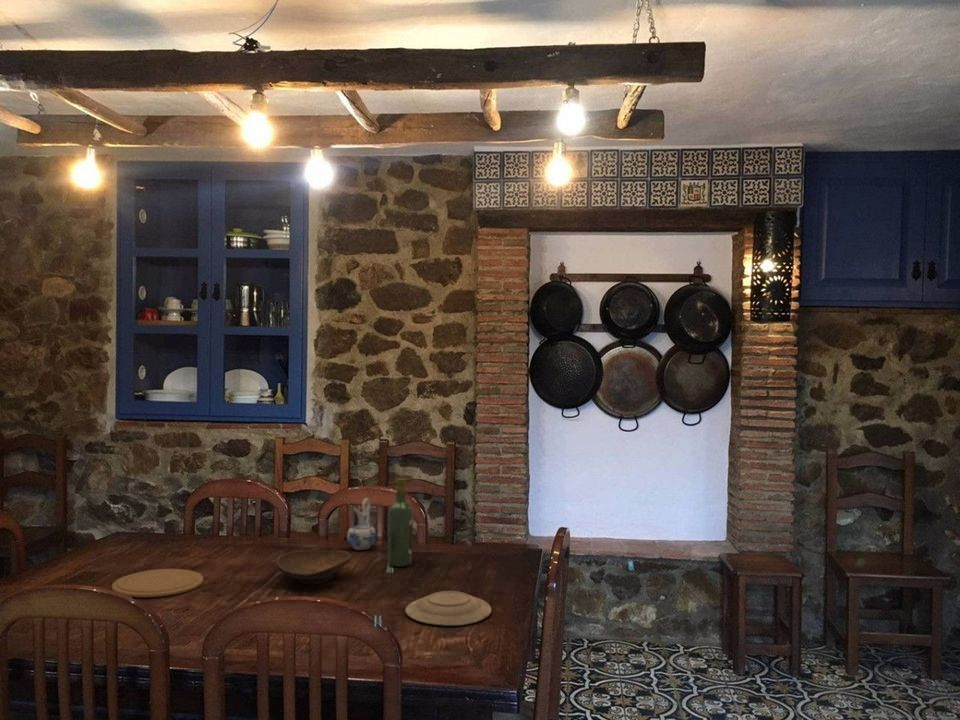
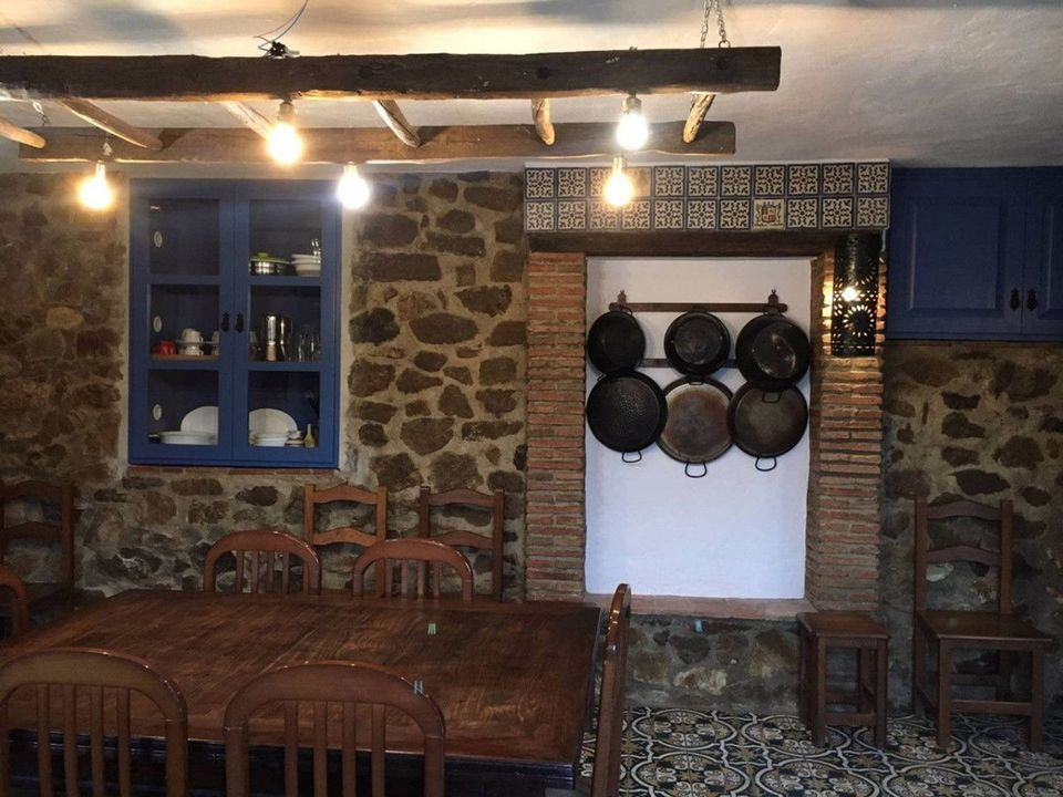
- plate [111,568,204,598]
- plate [404,590,492,627]
- decorative bowl [275,550,352,585]
- ceramic pitcher [346,497,377,551]
- wine bottle [387,477,414,568]
